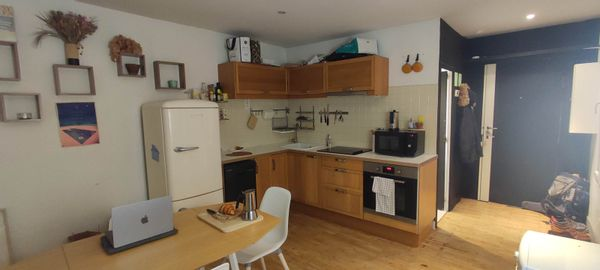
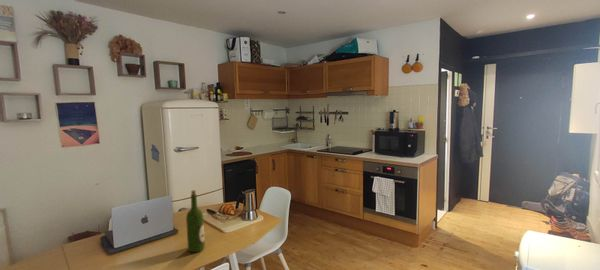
+ wine bottle [185,189,206,253]
